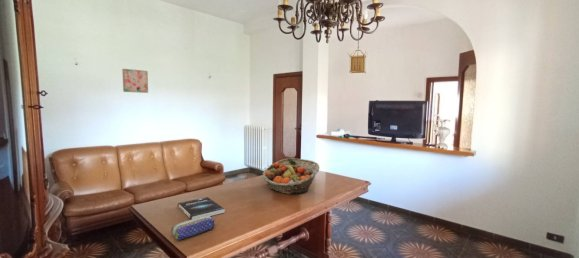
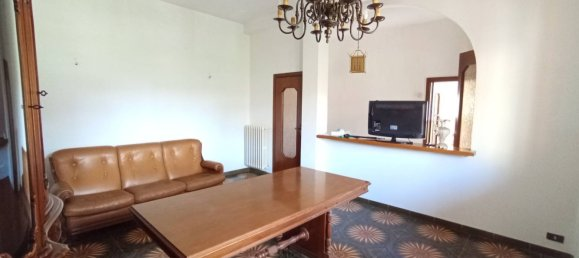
- pencil case [170,216,215,241]
- book [177,196,226,220]
- wall art [121,68,149,94]
- fruit basket [262,157,320,195]
